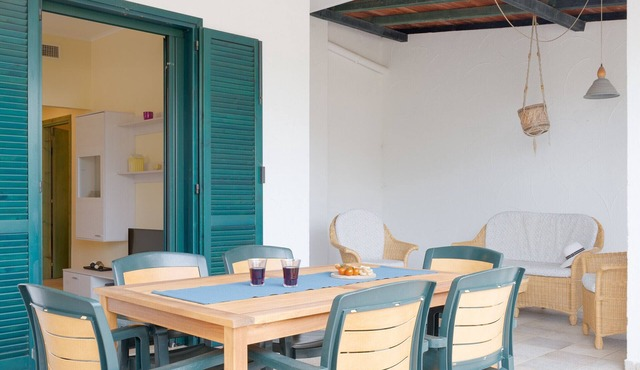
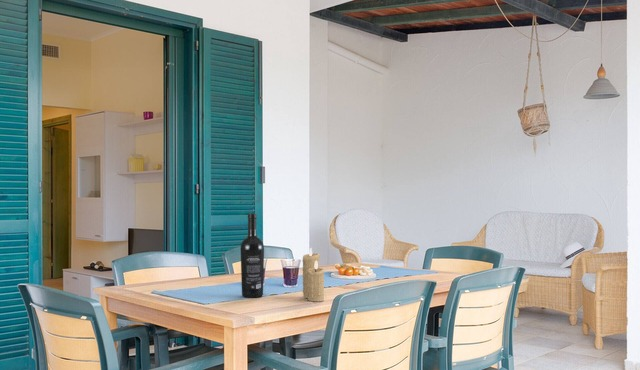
+ wine bottle [240,213,265,299]
+ candle [302,247,325,302]
